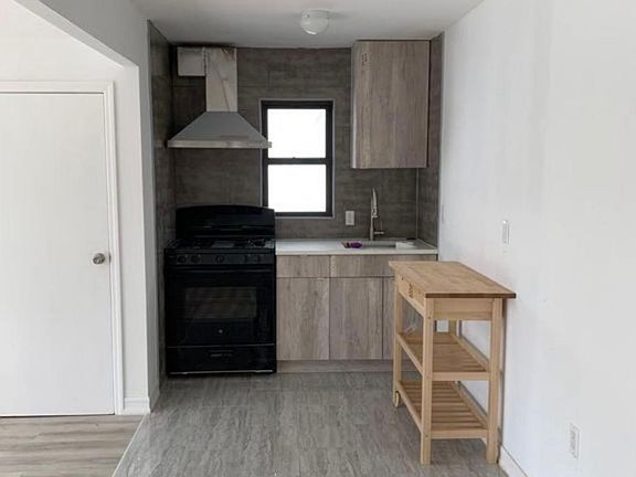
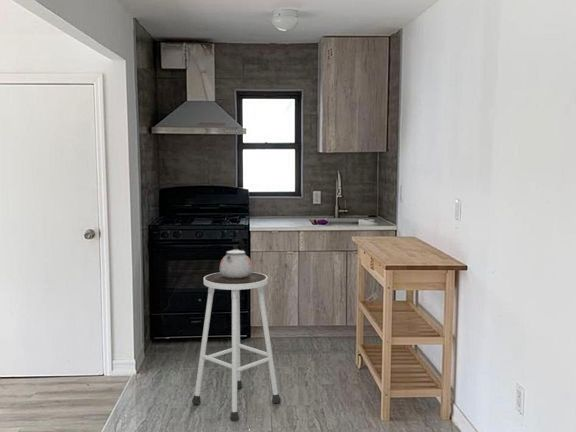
+ kettle [219,238,253,278]
+ stool [191,271,282,423]
